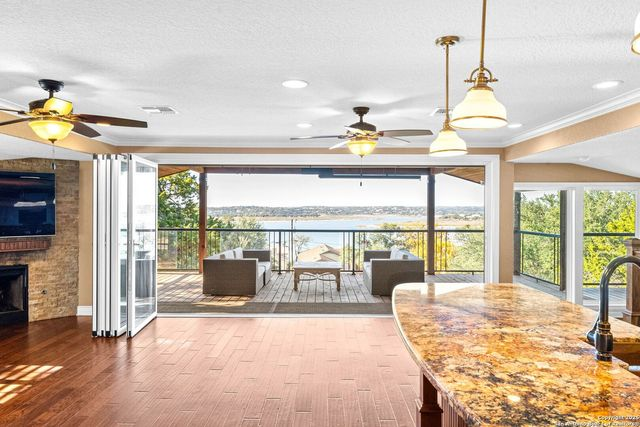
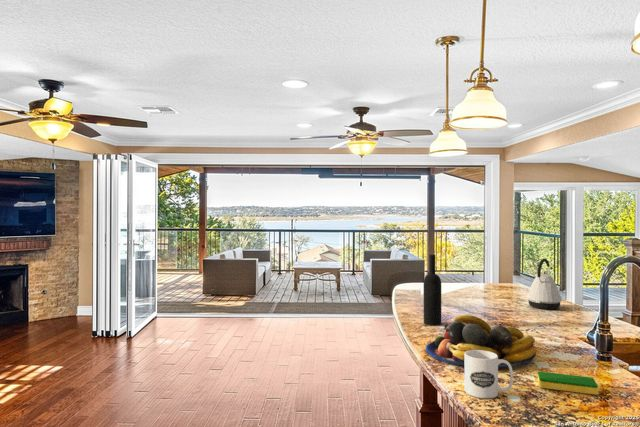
+ wine bottle [423,254,442,326]
+ dish sponge [537,370,599,396]
+ mug [464,350,514,399]
+ fruit bowl [425,314,537,369]
+ kettle [526,258,563,310]
